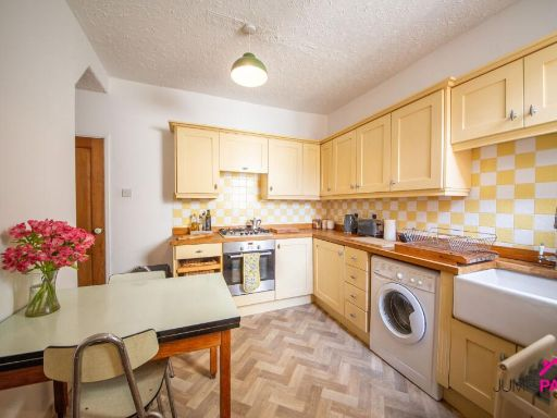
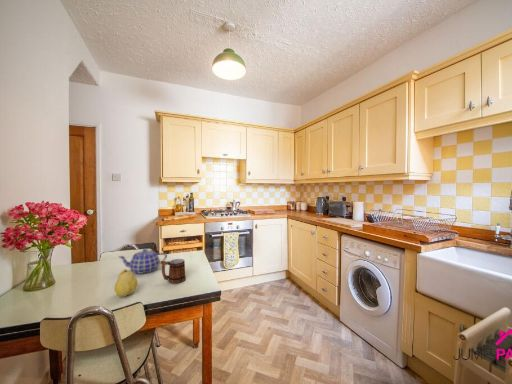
+ fruit [114,269,138,298]
+ teapot [117,248,168,275]
+ mug [160,258,187,285]
